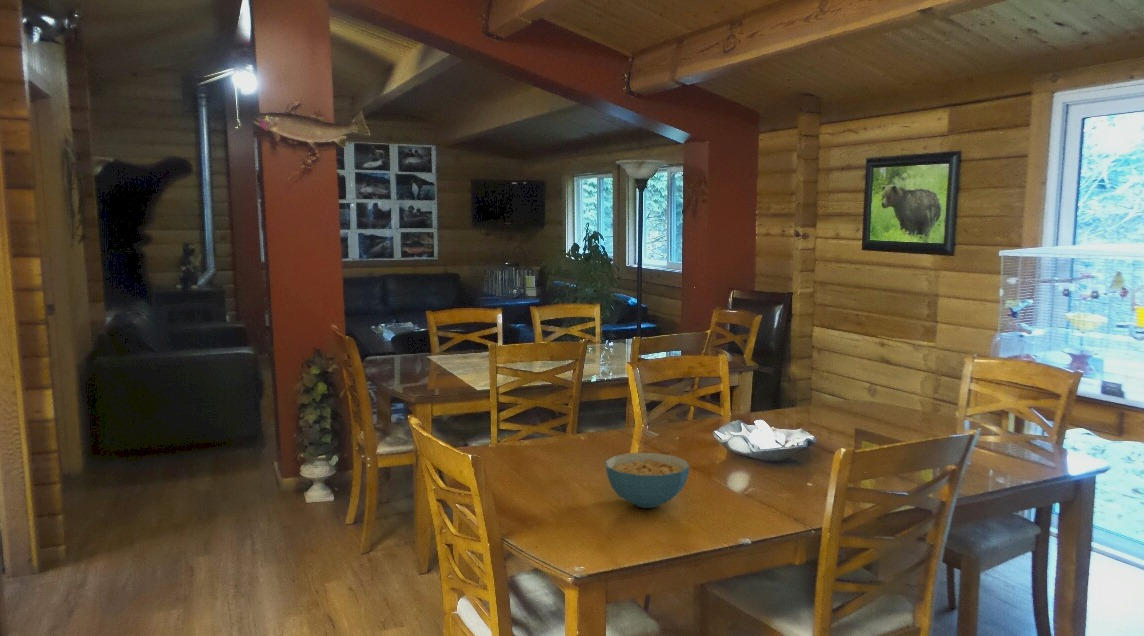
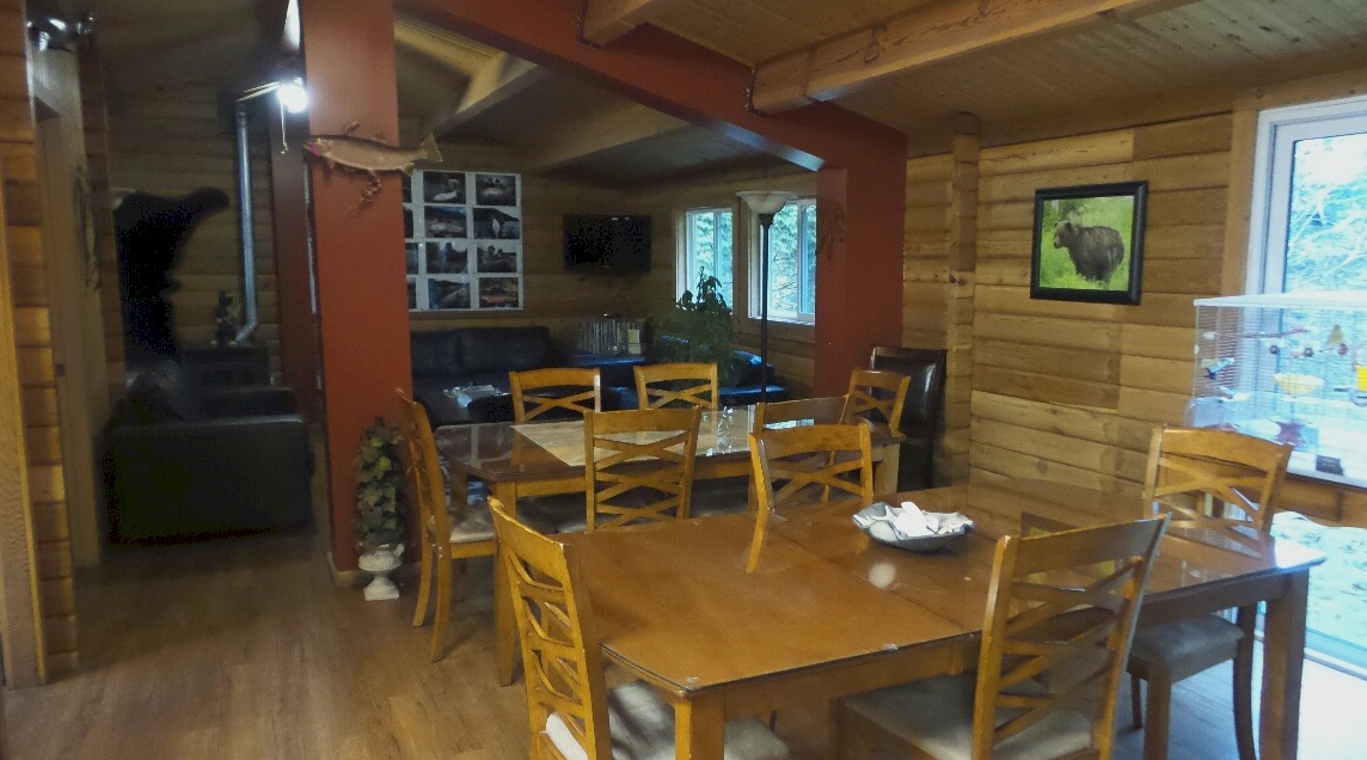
- cereal bowl [604,452,691,509]
